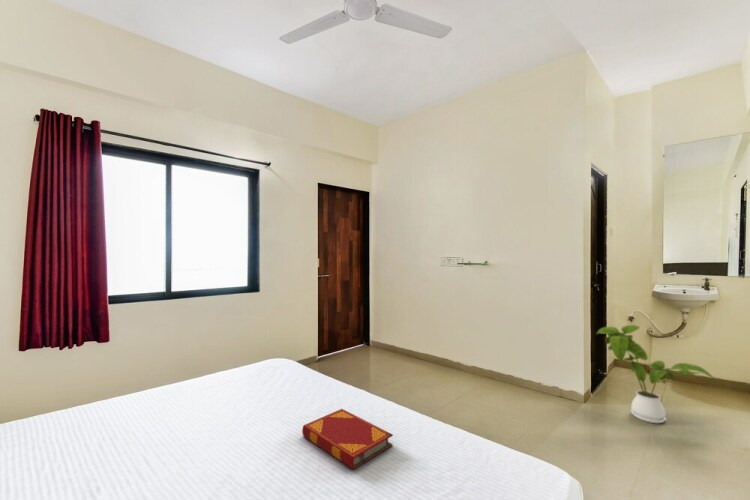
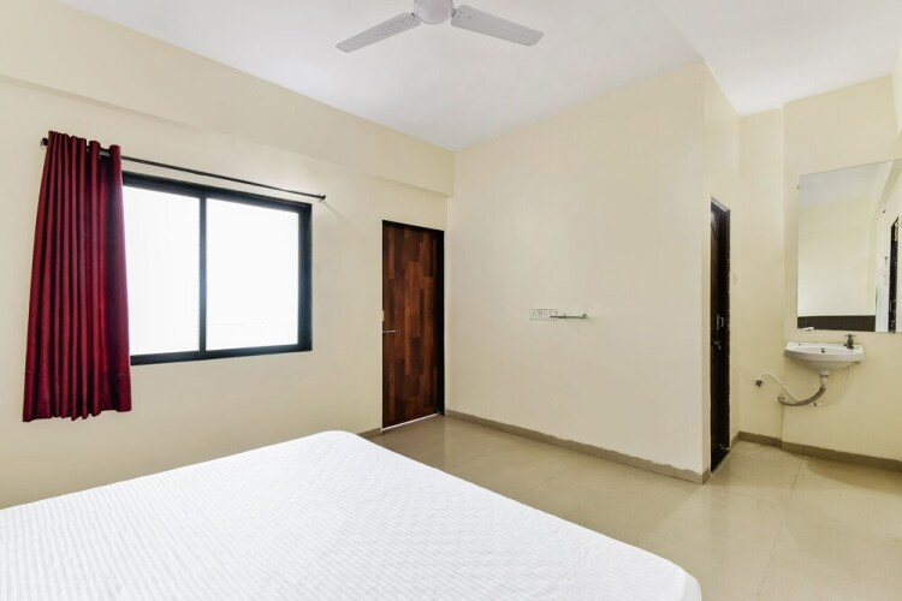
- house plant [595,324,715,424]
- hardback book [301,408,394,470]
